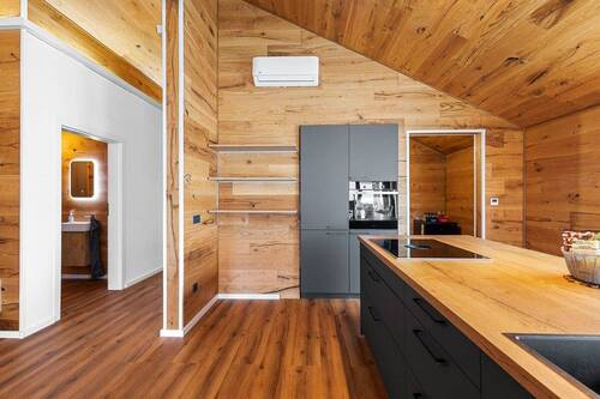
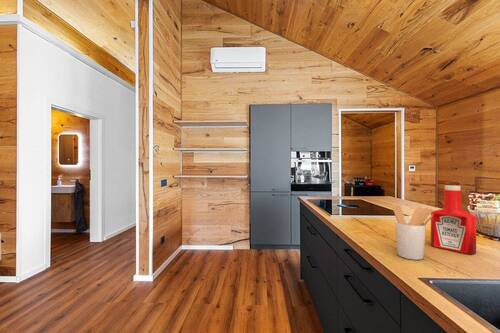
+ soap bottle [430,184,477,255]
+ utensil holder [392,204,434,261]
